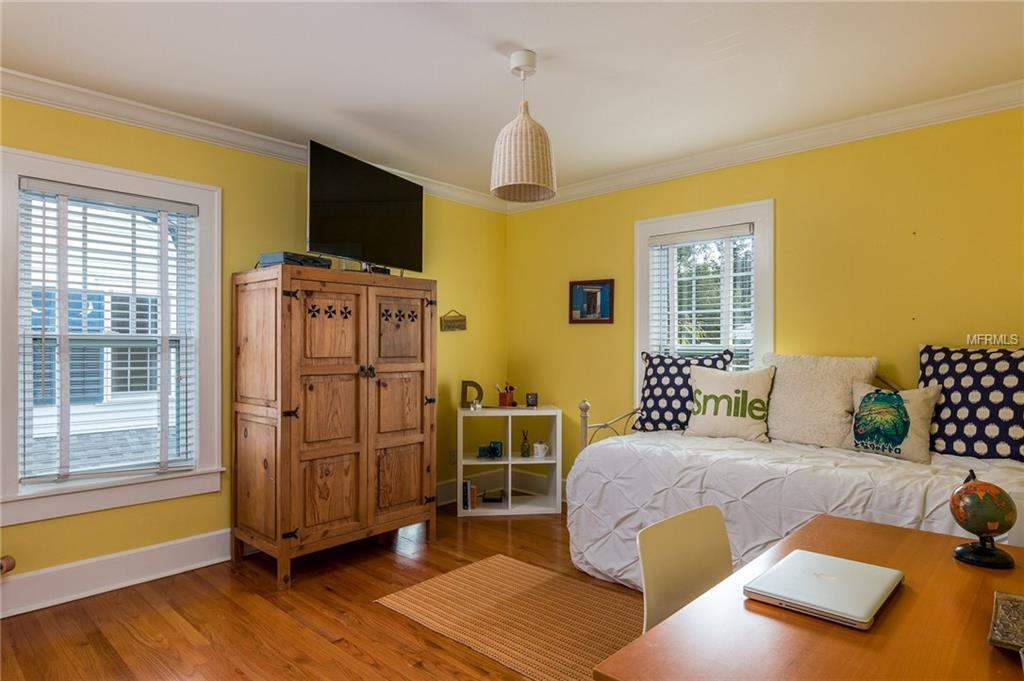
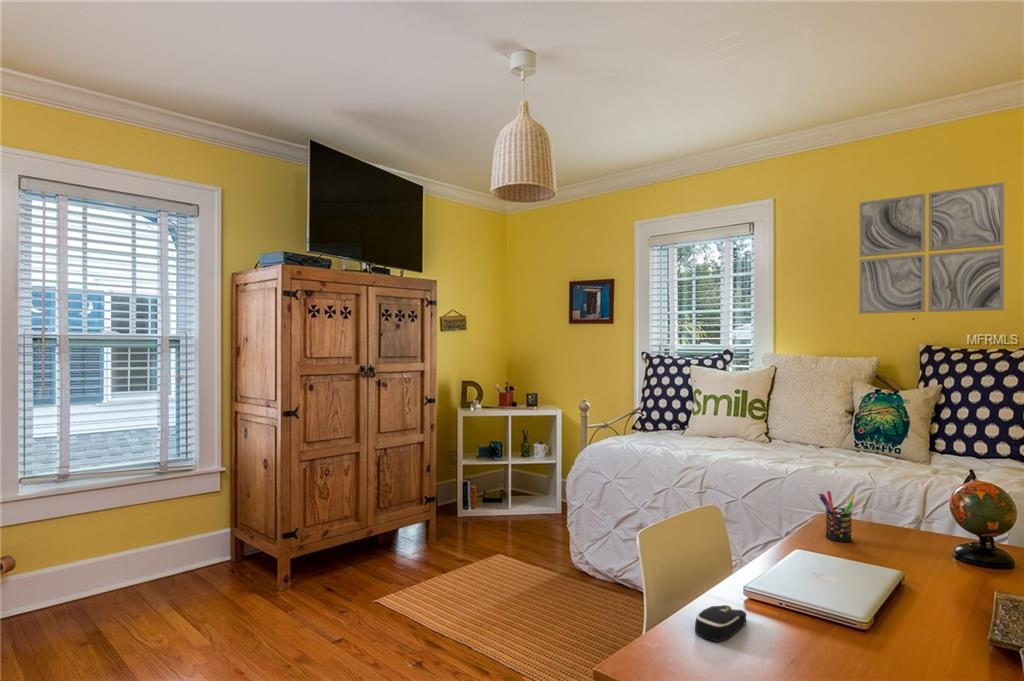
+ wall art [858,182,1005,315]
+ pen holder [818,490,856,543]
+ computer mouse [694,604,748,643]
